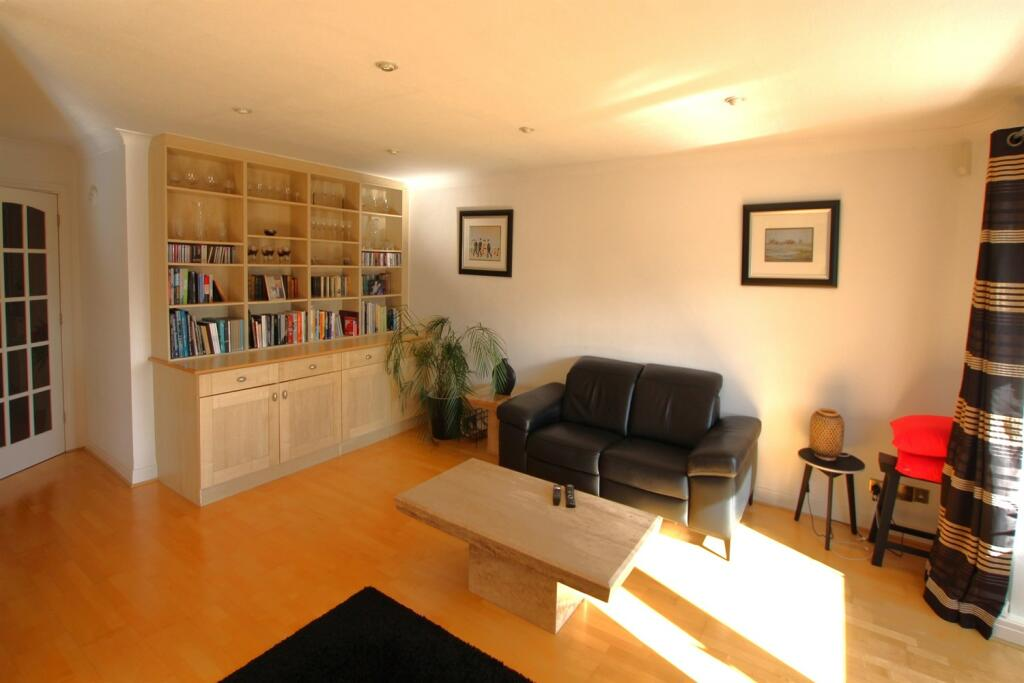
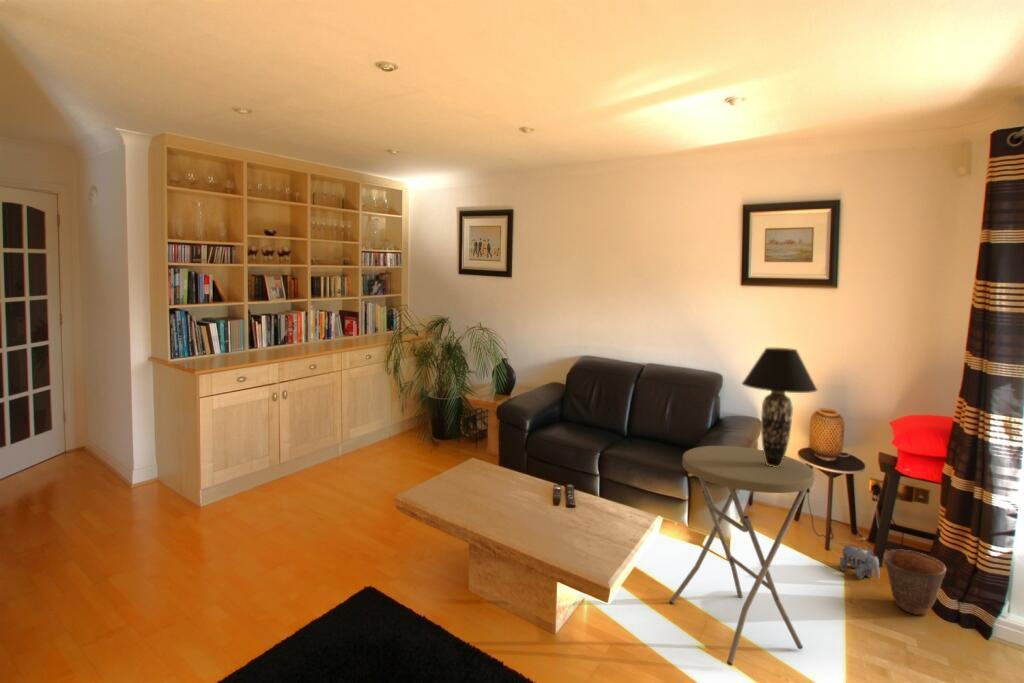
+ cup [883,549,947,616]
+ side table [668,445,815,667]
+ table lamp [741,347,819,467]
+ plush toy [838,543,881,580]
